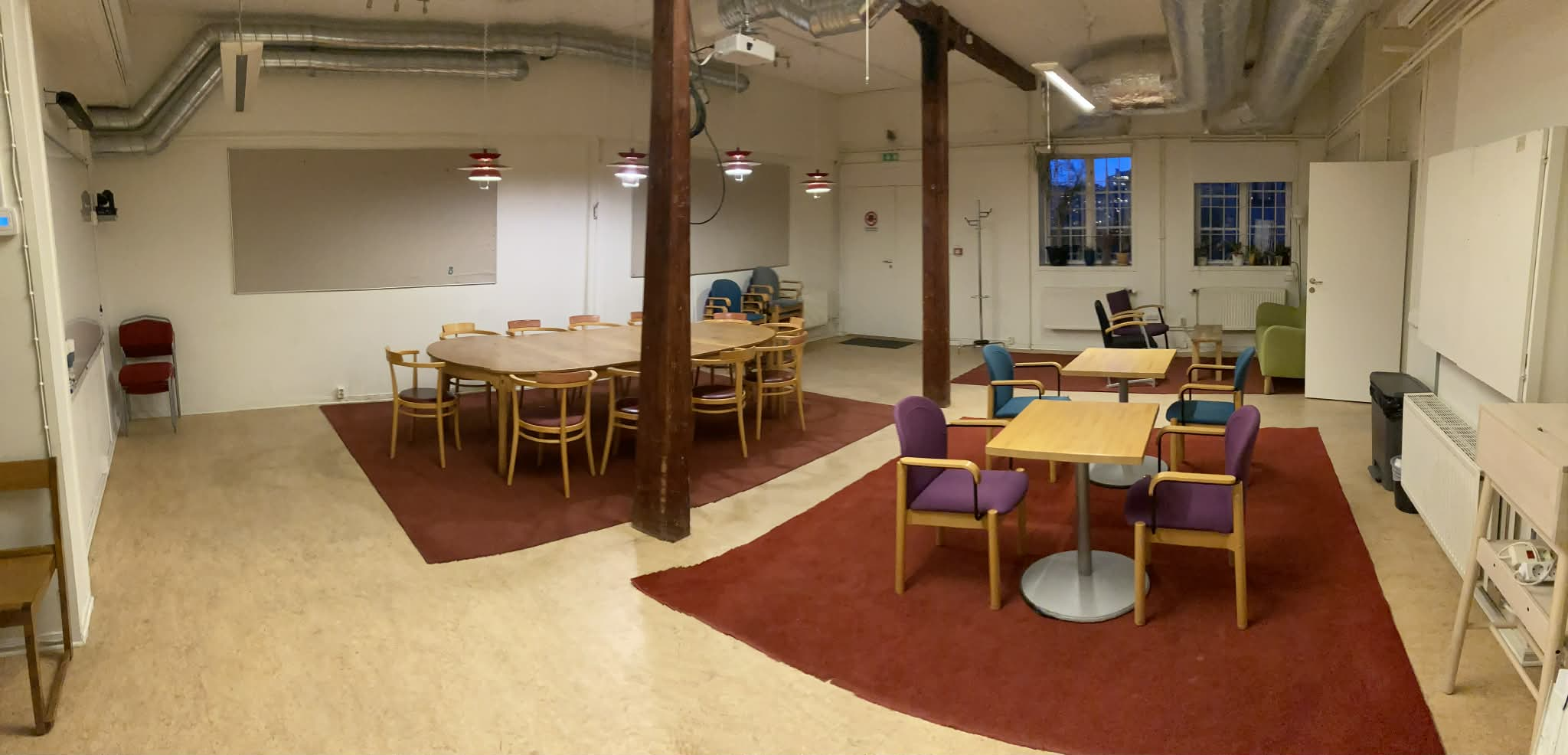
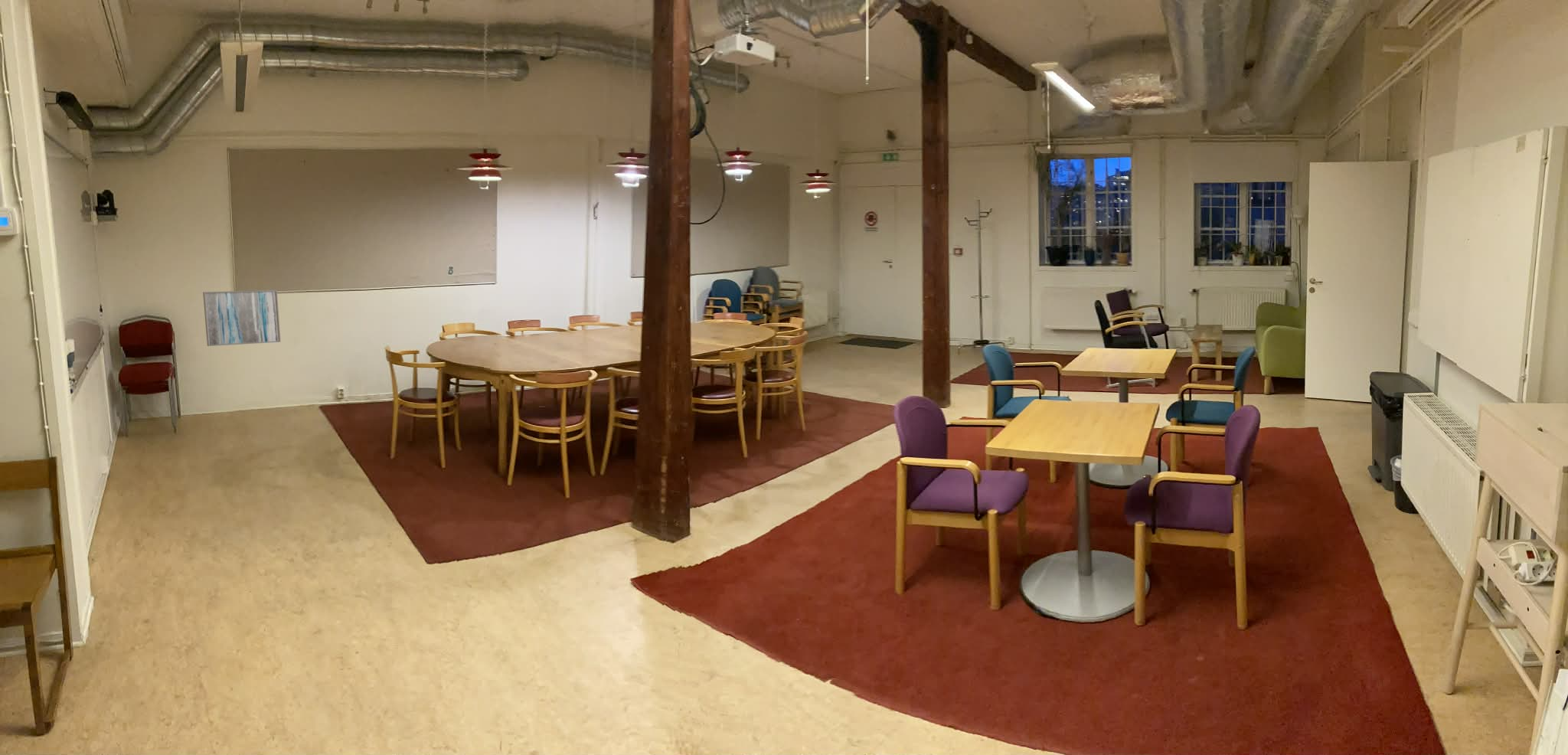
+ wall art [202,289,282,347]
